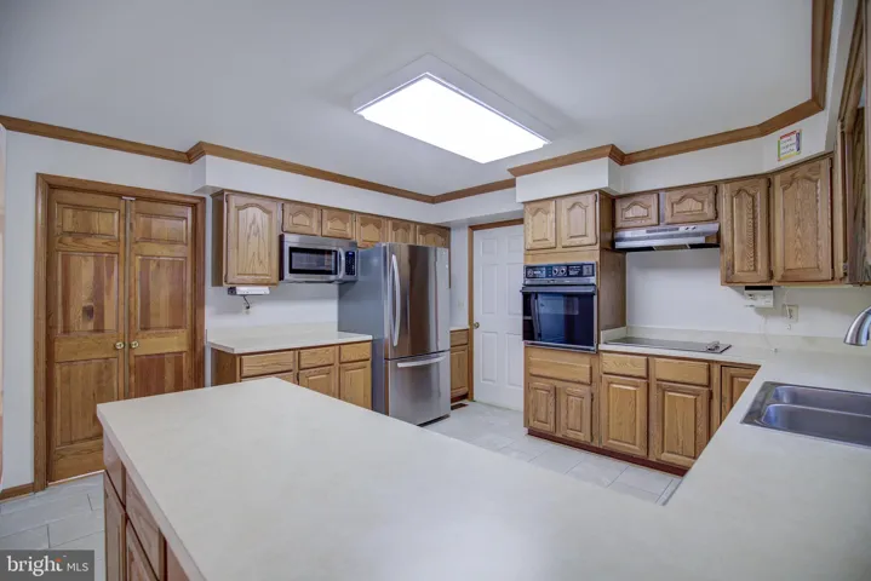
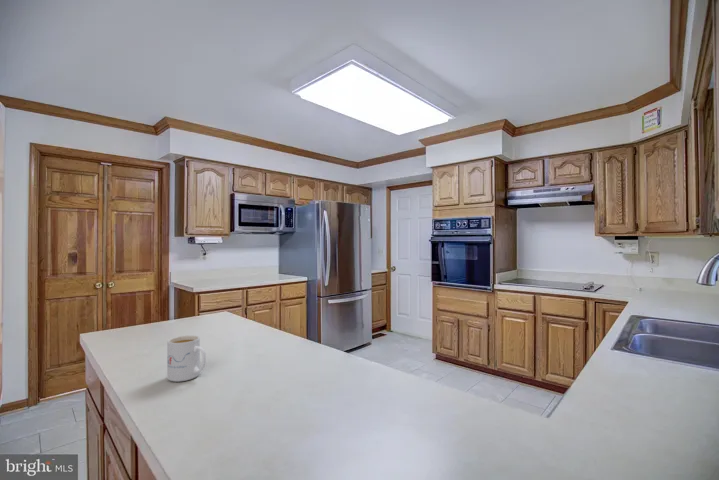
+ mug [166,334,207,383]
